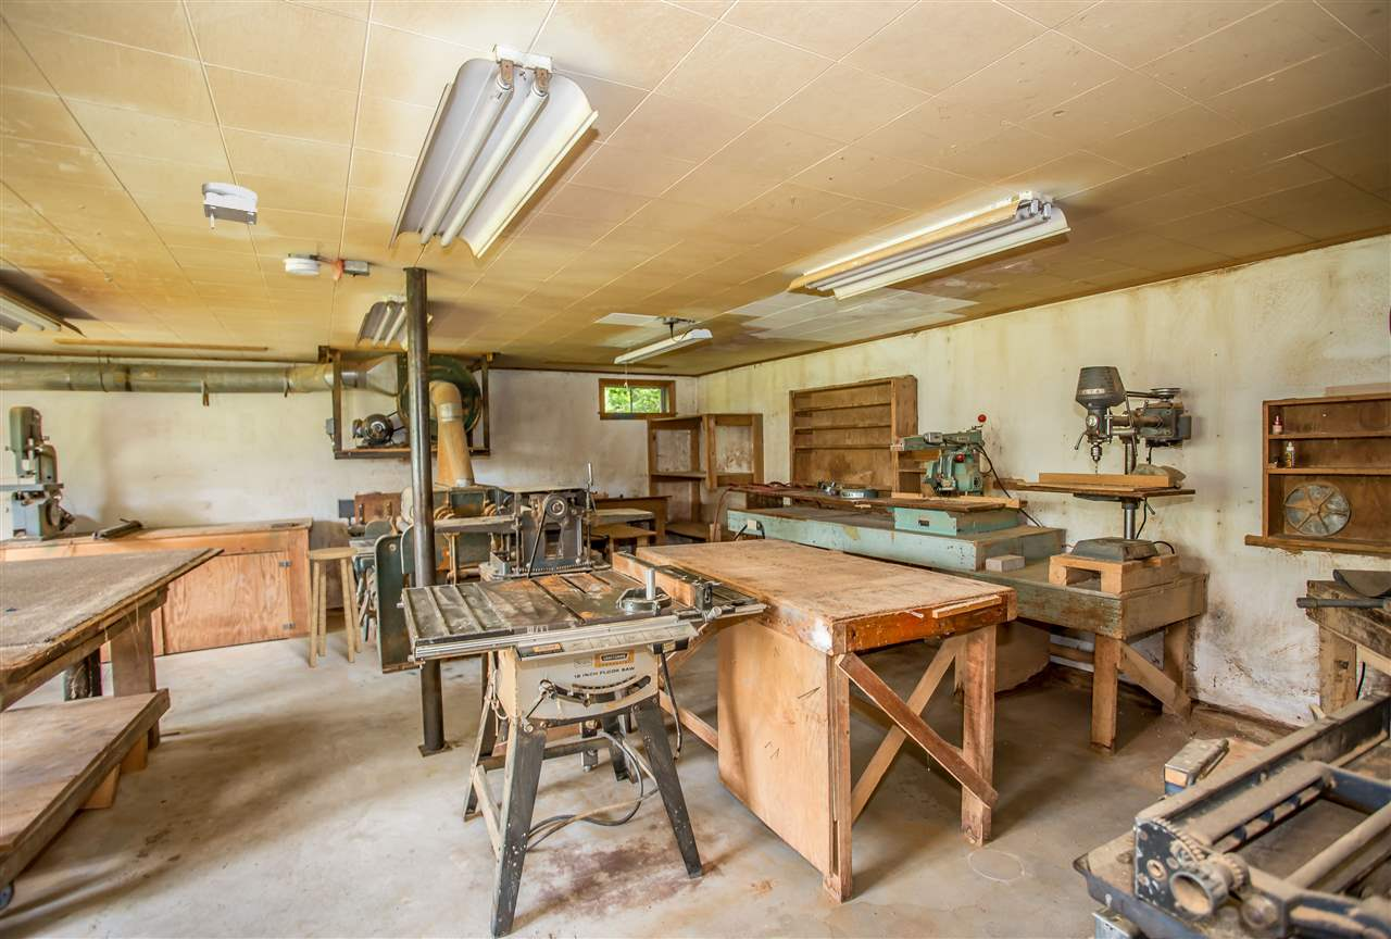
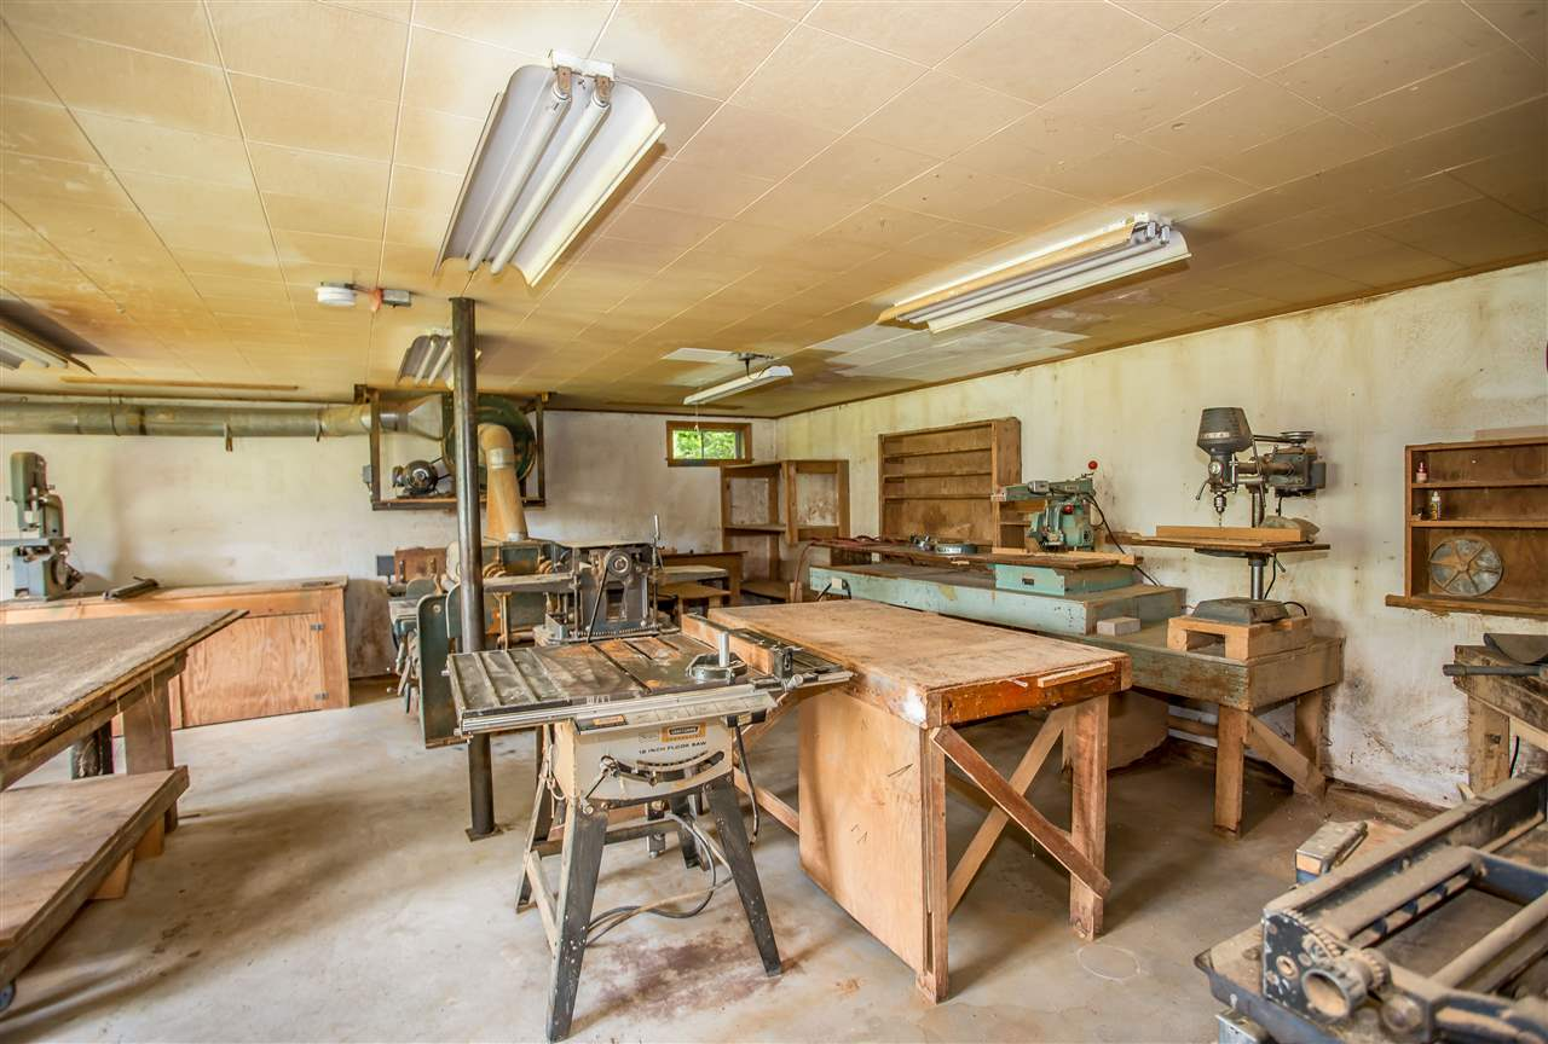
- stool [305,547,363,667]
- smoke detector [201,181,259,230]
